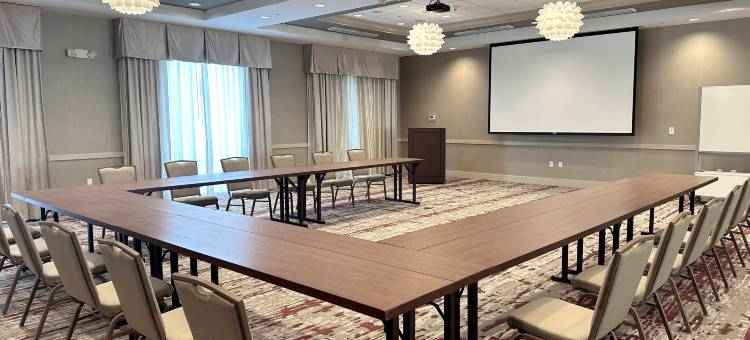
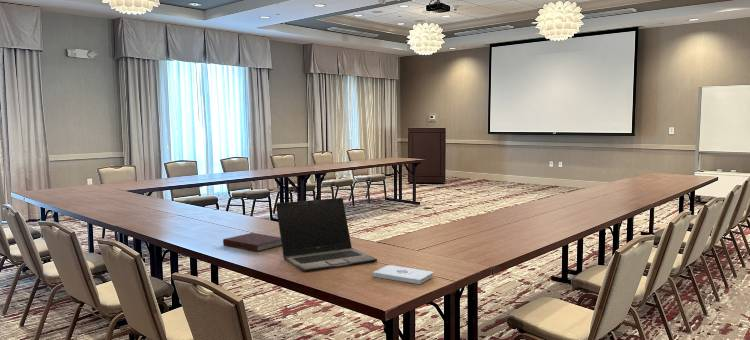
+ notebook [222,232,282,253]
+ notepad [372,264,434,285]
+ laptop [275,197,378,273]
